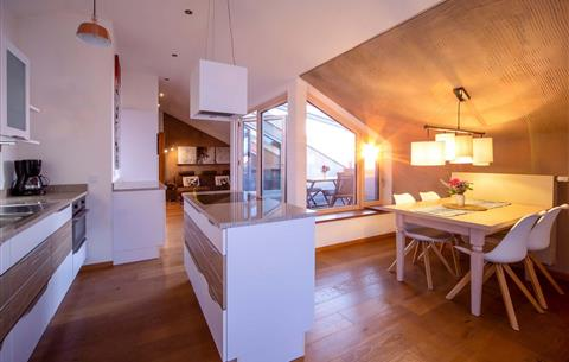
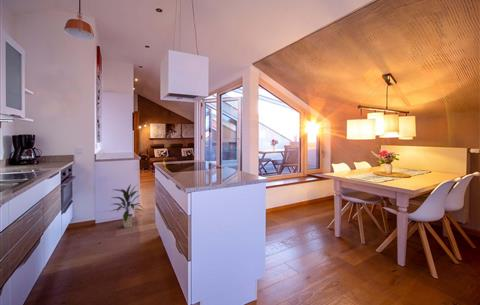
+ indoor plant [110,183,144,229]
